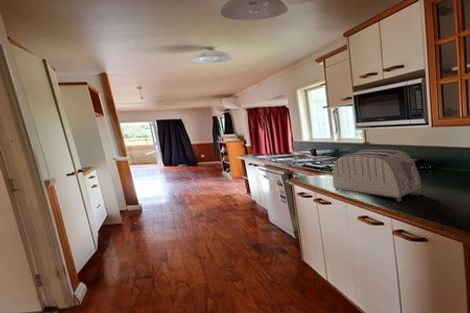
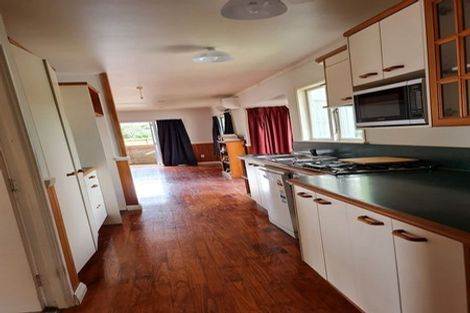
- toaster [332,149,422,202]
